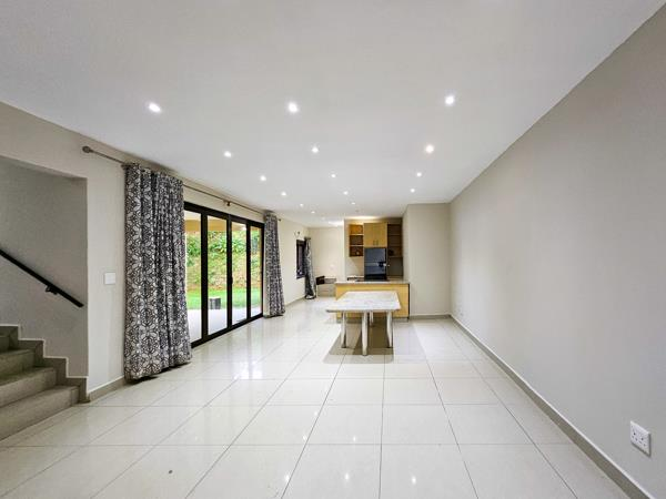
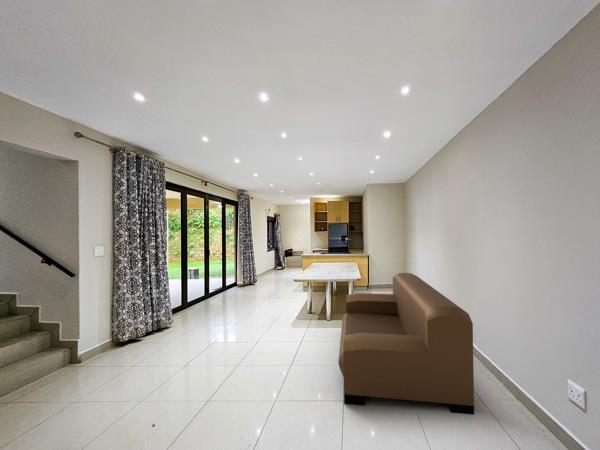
+ sofa [338,272,475,416]
